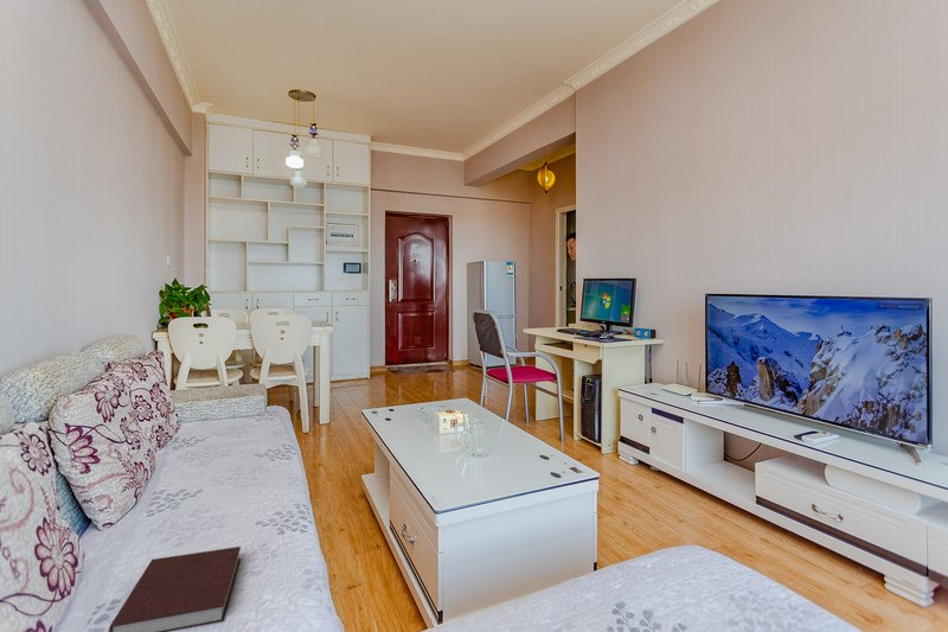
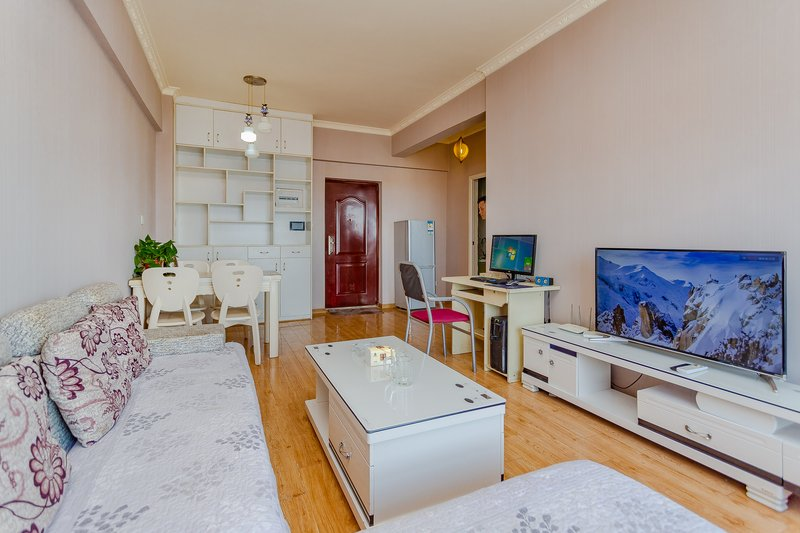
- notebook [108,545,242,632]
